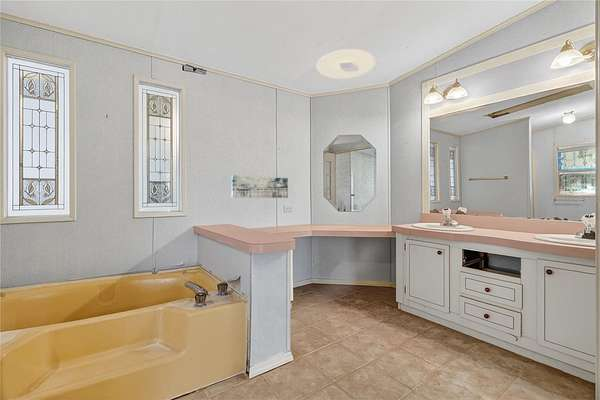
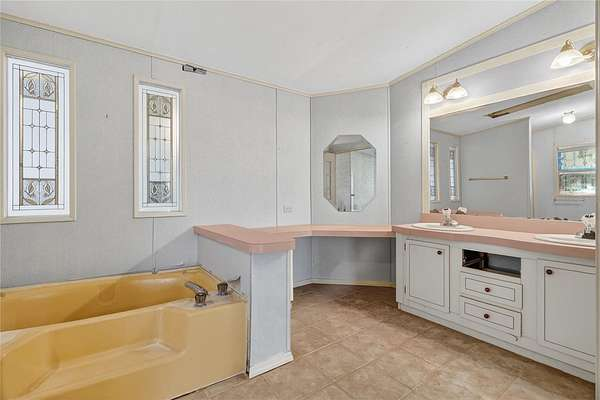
- wall art [230,174,289,199]
- ceiling light [316,48,377,80]
